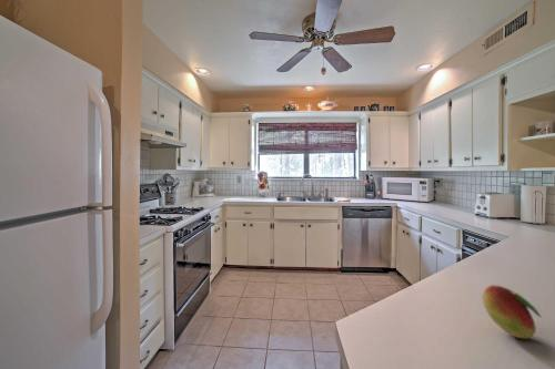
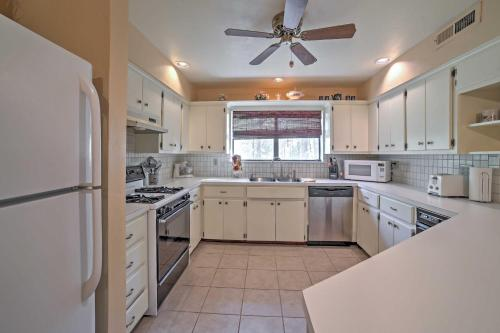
- fruit [482,284,543,340]
